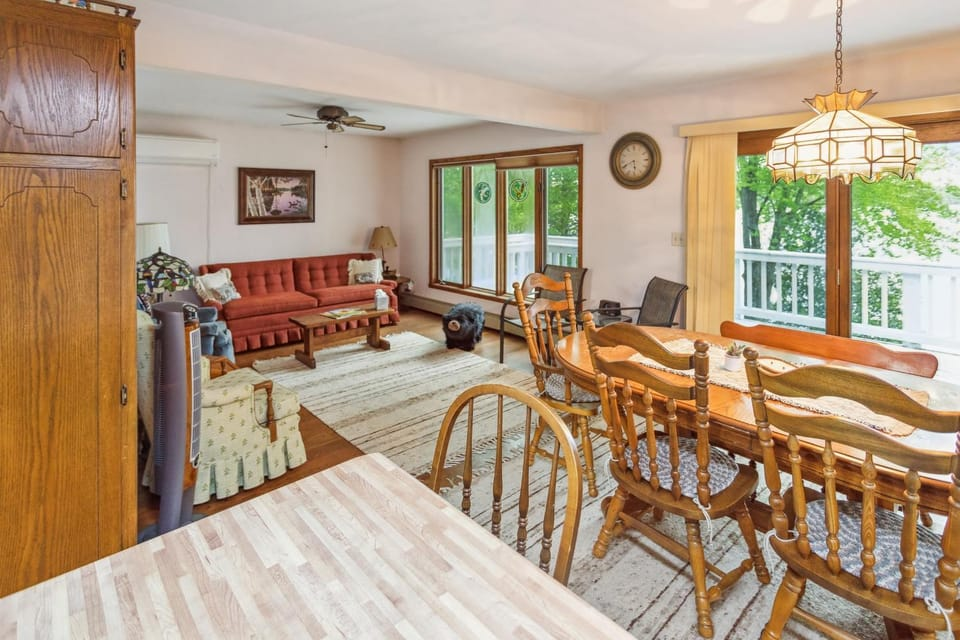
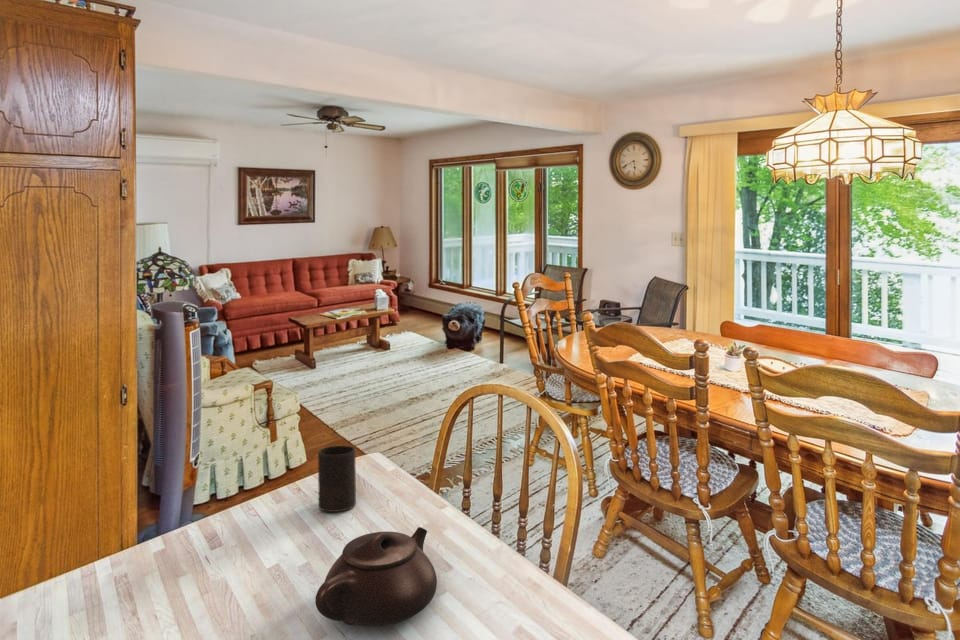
+ teapot [314,526,438,627]
+ cup [317,445,357,513]
